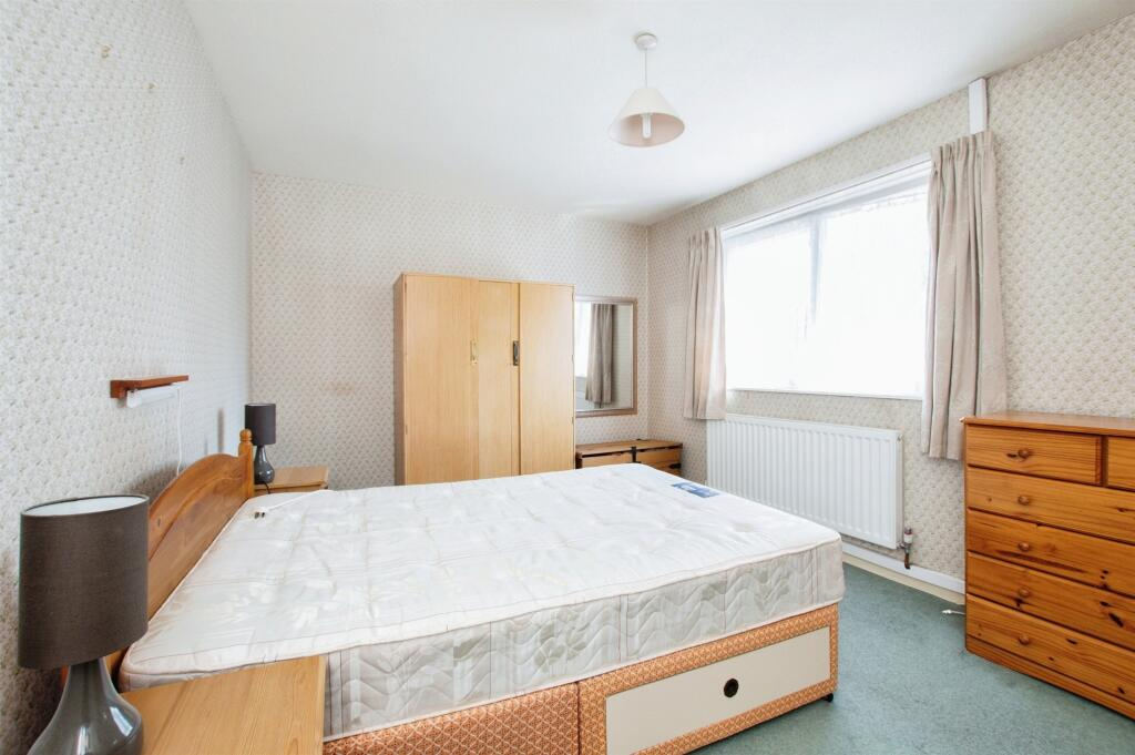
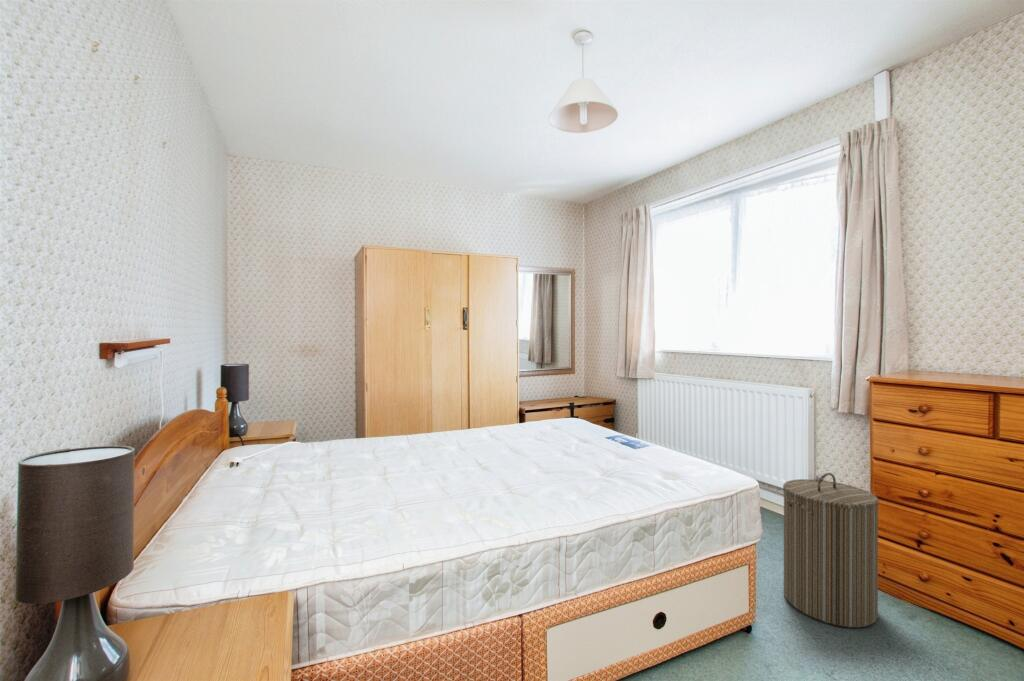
+ laundry hamper [782,472,880,629]
